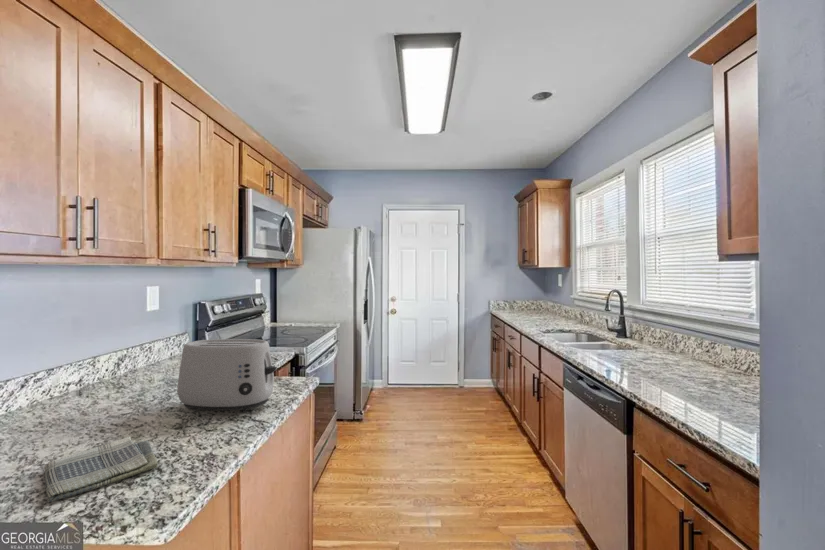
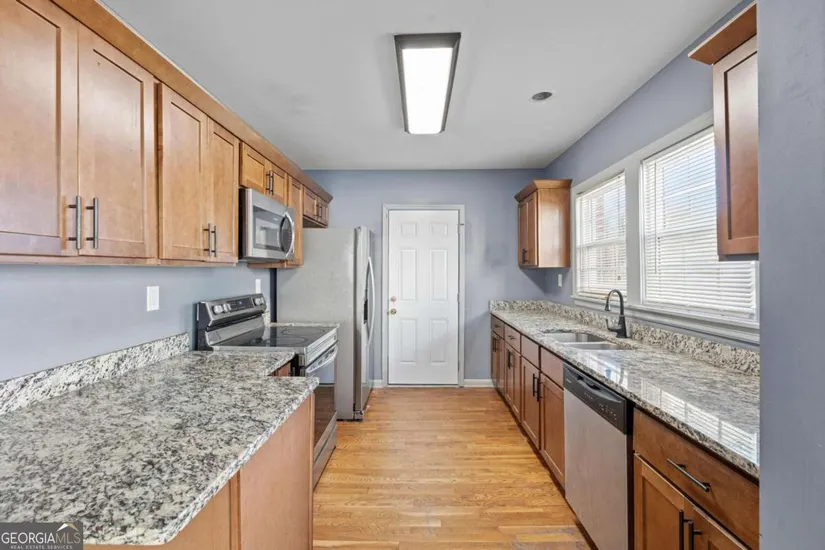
- toaster [176,338,278,413]
- dish towel [43,436,159,503]
